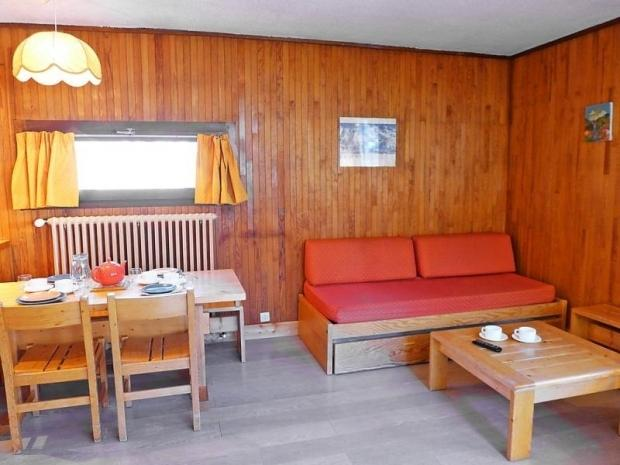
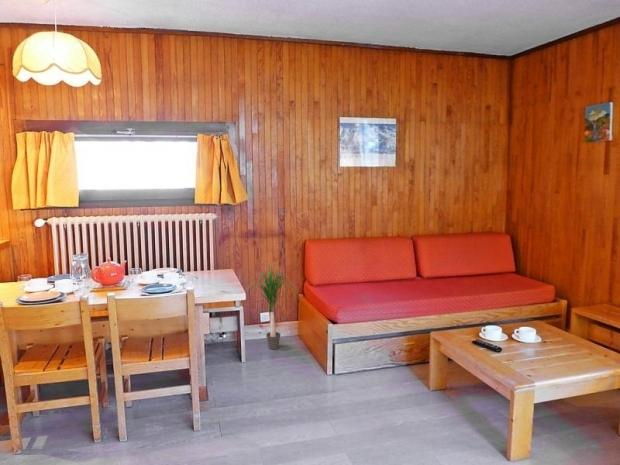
+ potted plant [246,261,300,350]
